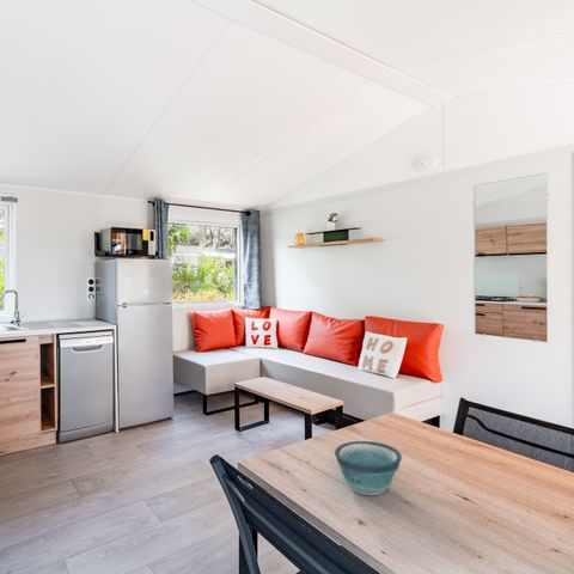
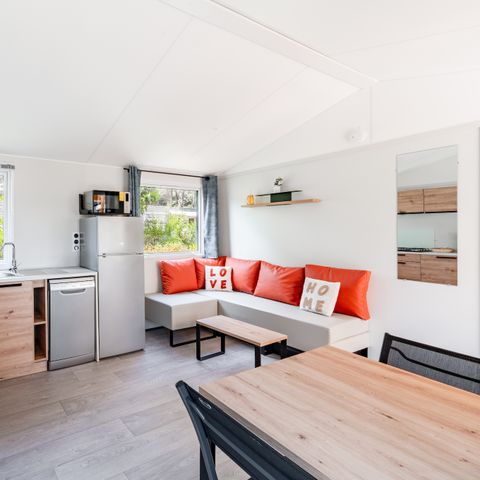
- bowl [334,440,403,496]
